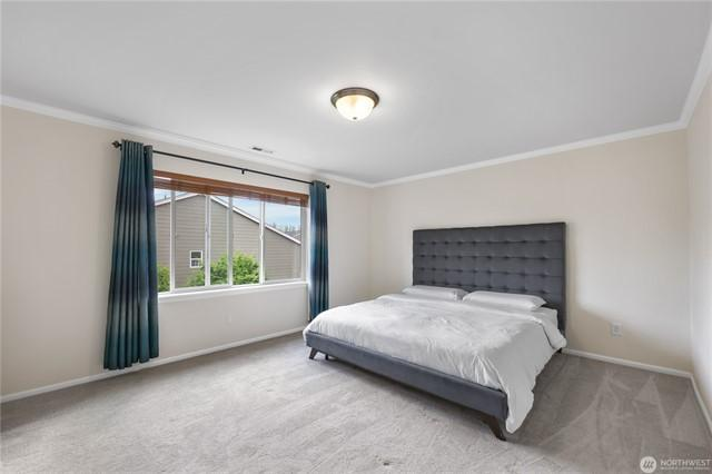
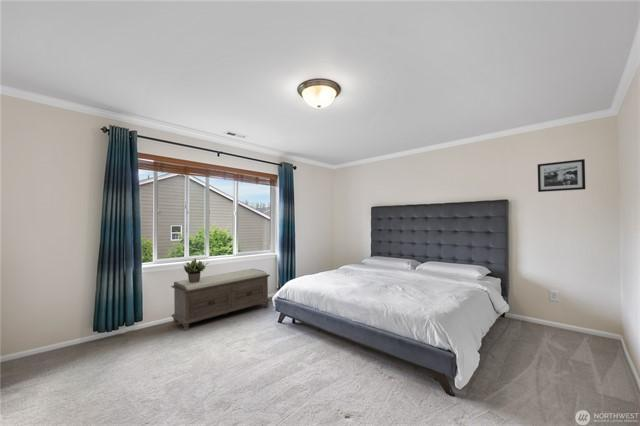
+ potted plant [182,258,209,283]
+ bench [170,268,271,332]
+ picture frame [537,158,586,193]
